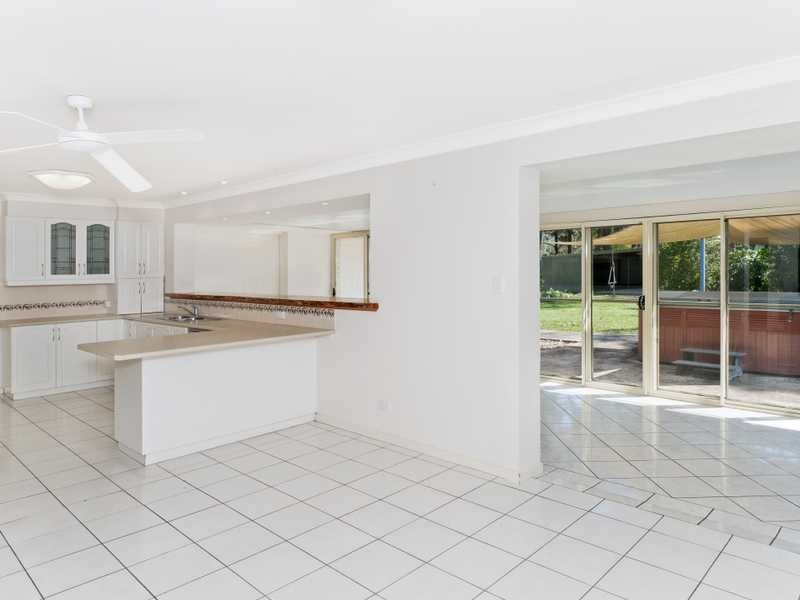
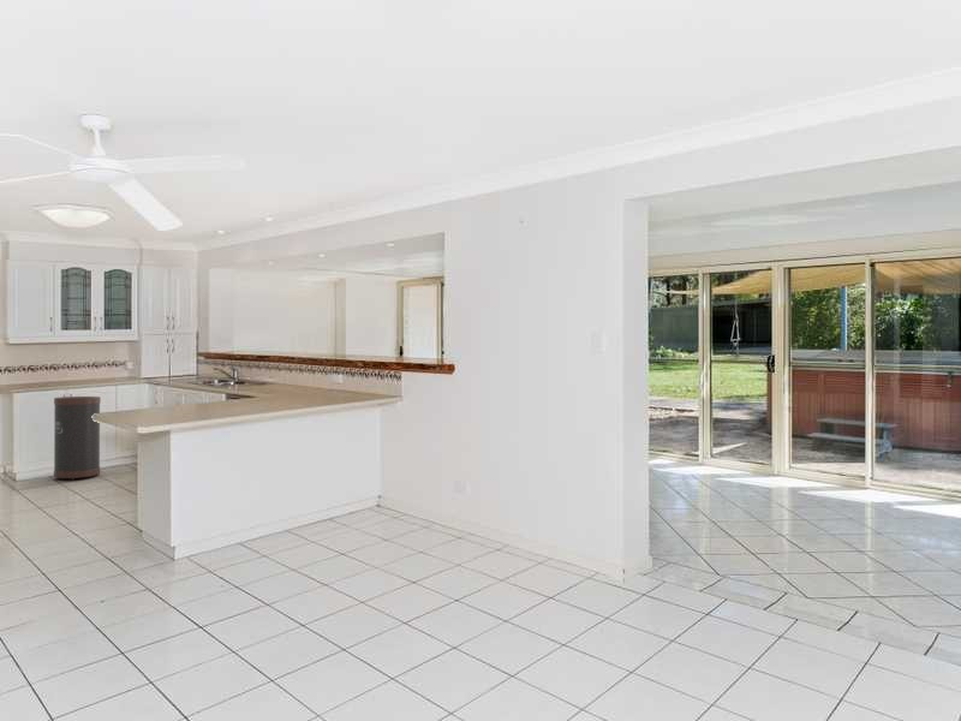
+ trash can [53,395,102,481]
